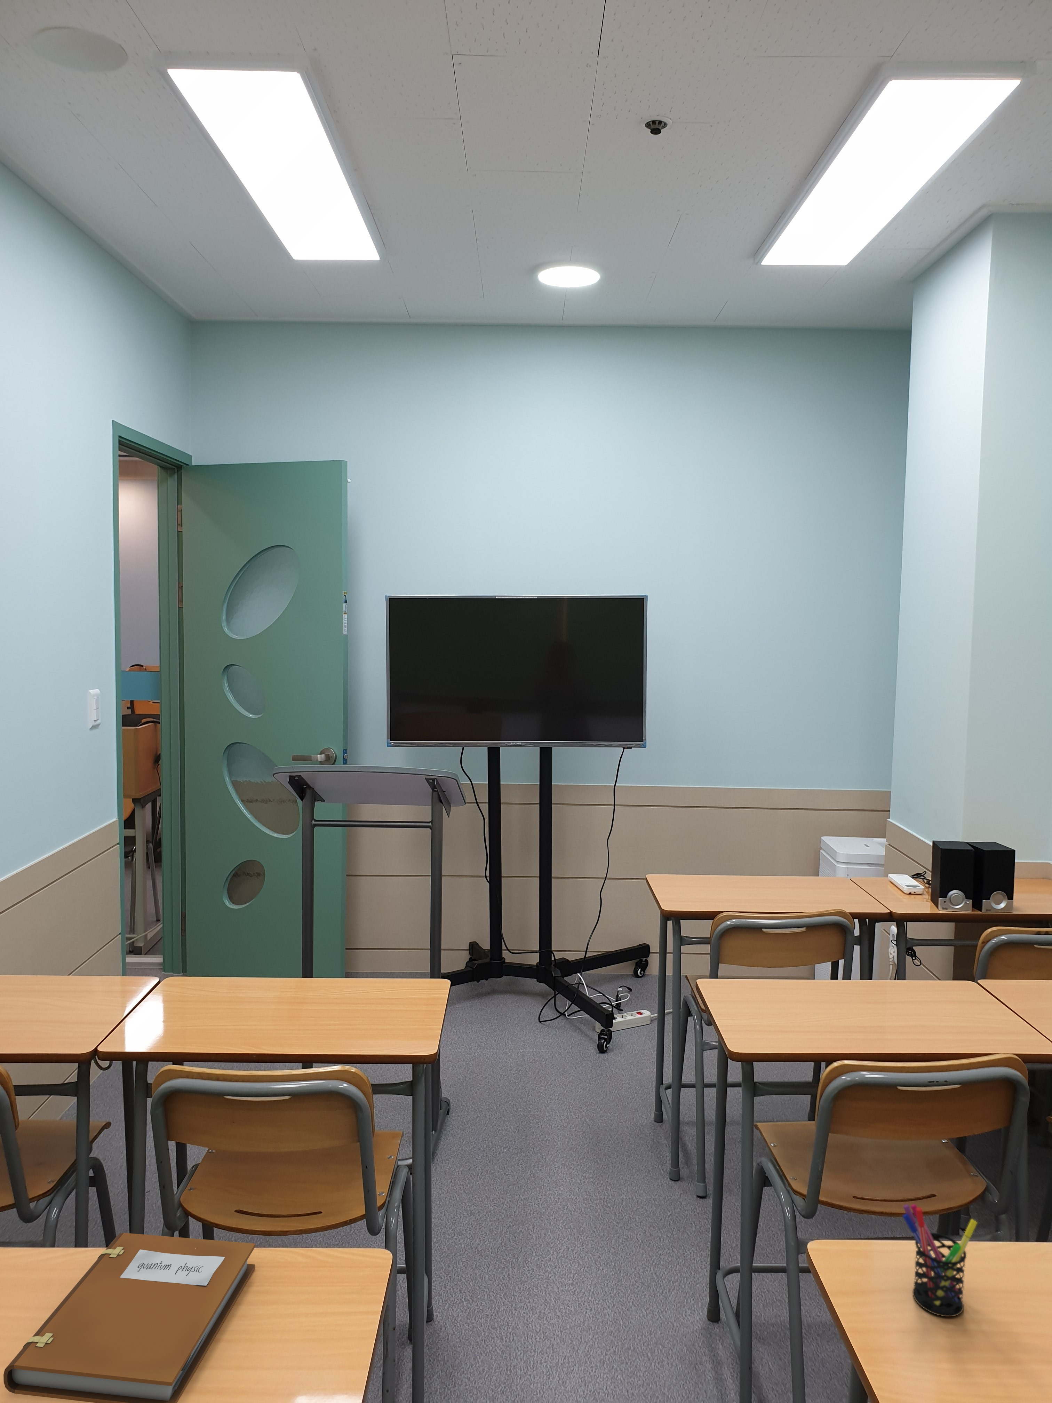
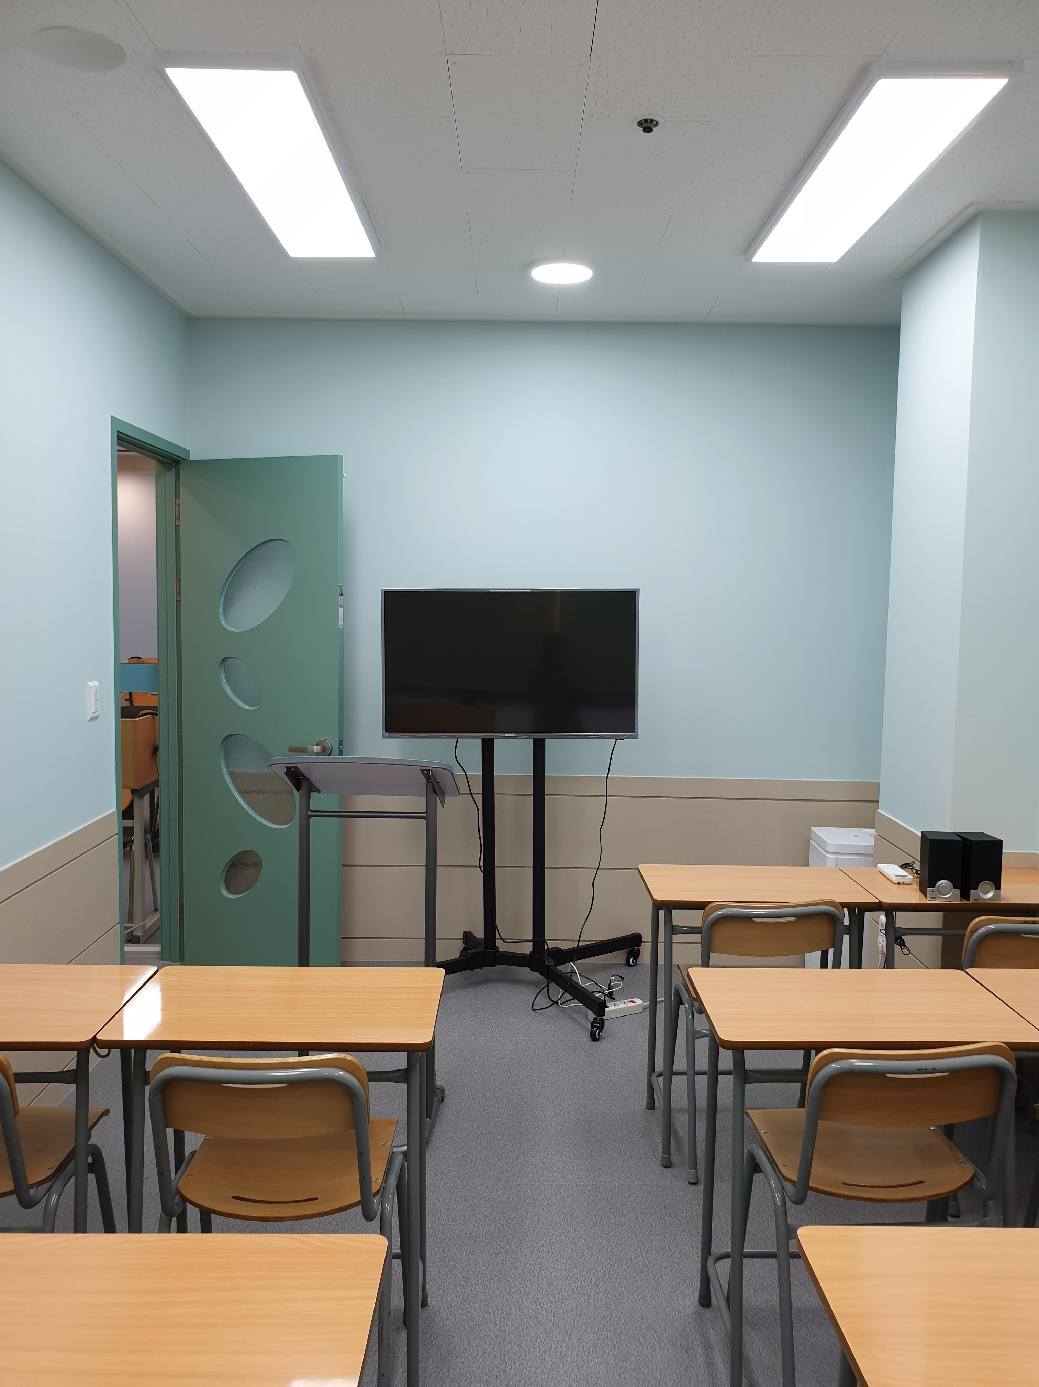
- notebook [3,1233,255,1403]
- pen holder [903,1204,978,1317]
